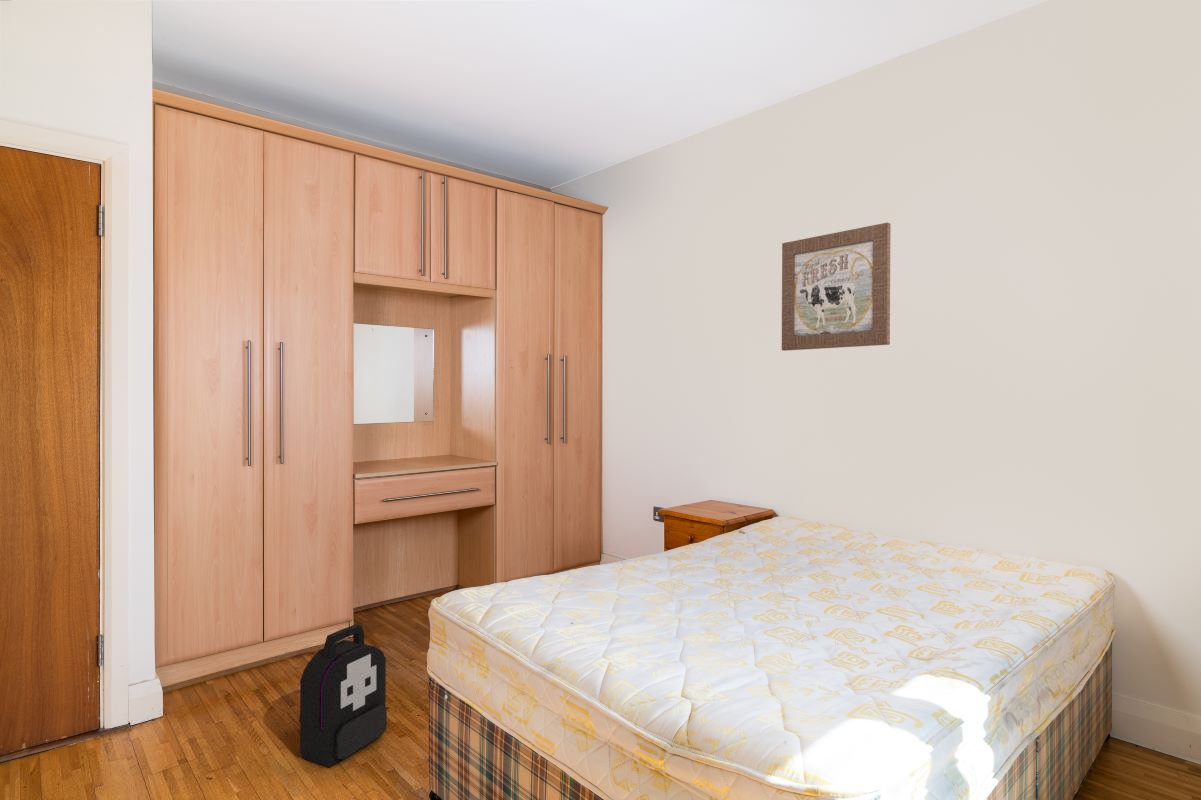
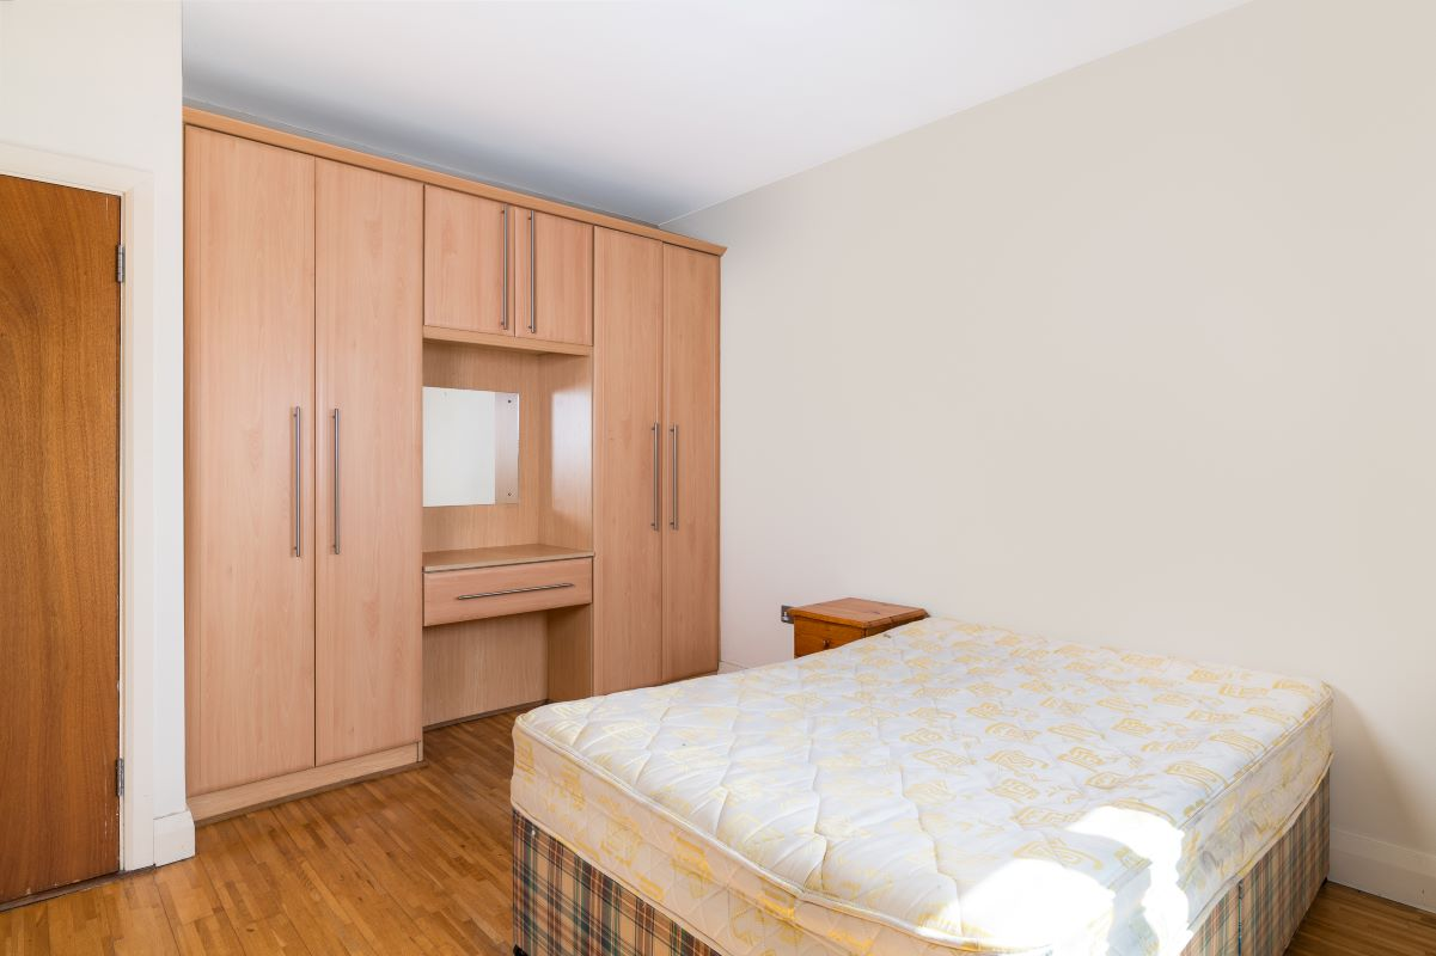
- backpack [298,623,388,769]
- wall art [781,221,892,352]
